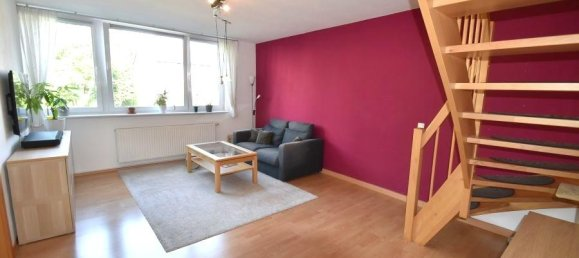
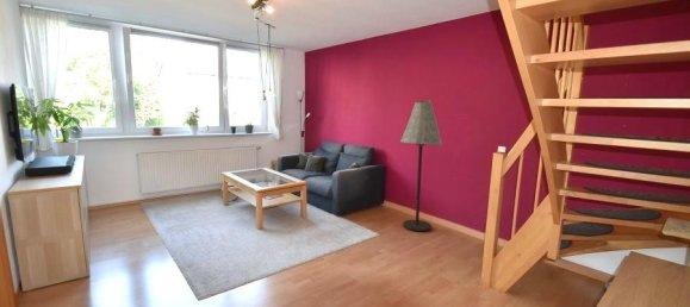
+ floor lamp [399,100,443,233]
